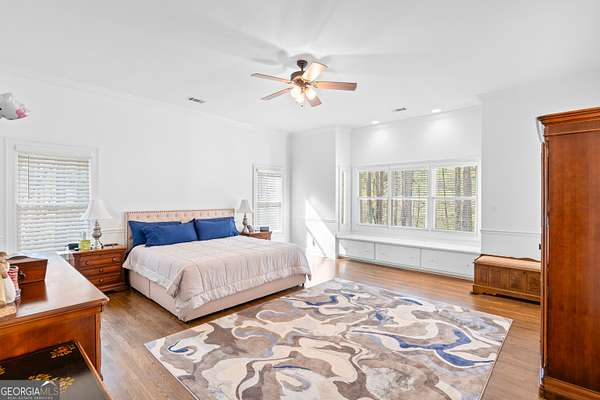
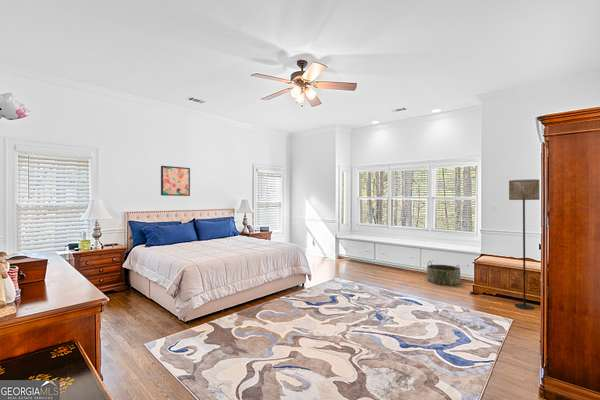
+ floor lamp [508,179,541,311]
+ basket [426,260,461,286]
+ wall art [160,165,191,197]
